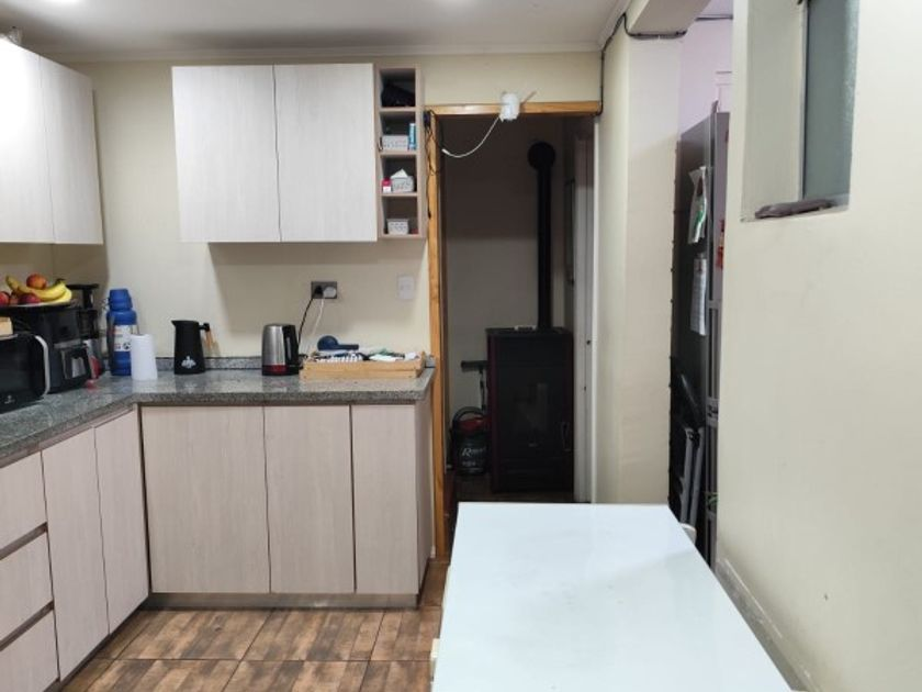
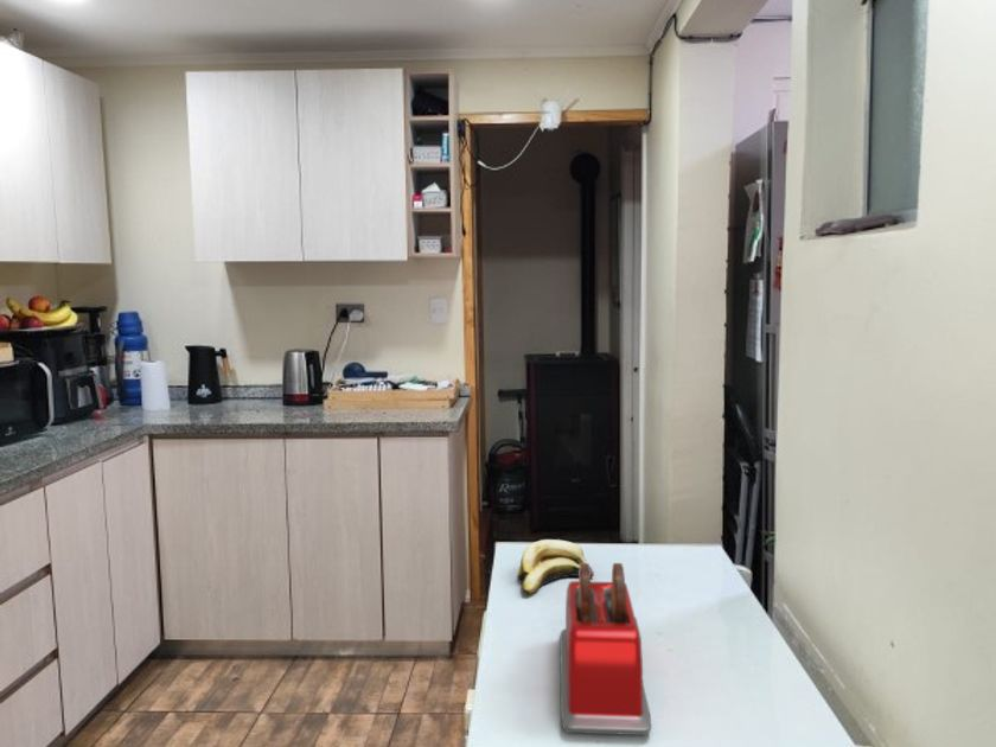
+ banana [516,538,595,595]
+ toaster [558,562,652,736]
